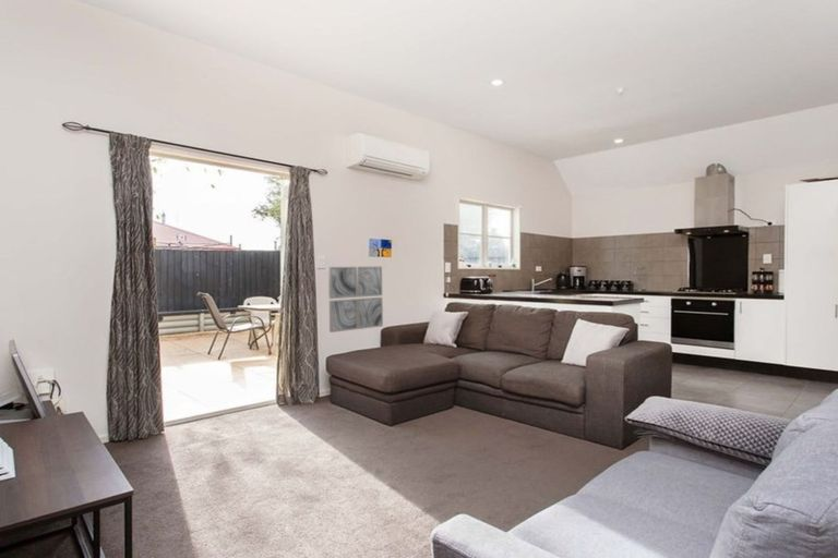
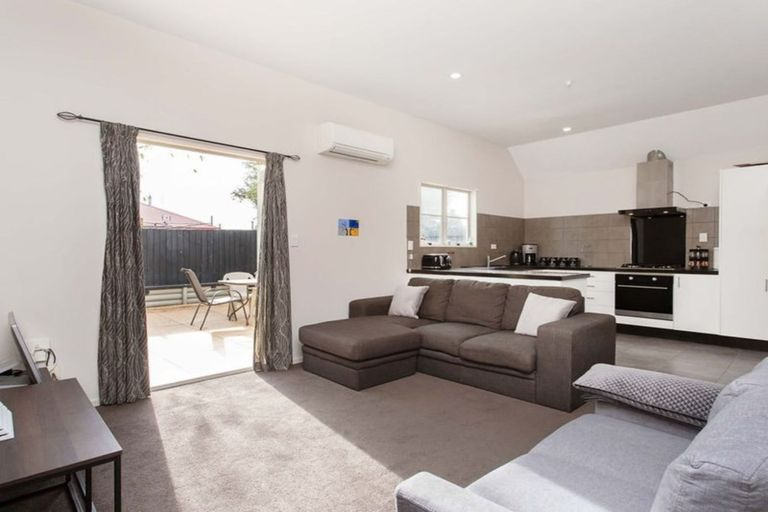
- wall art [327,266,384,333]
